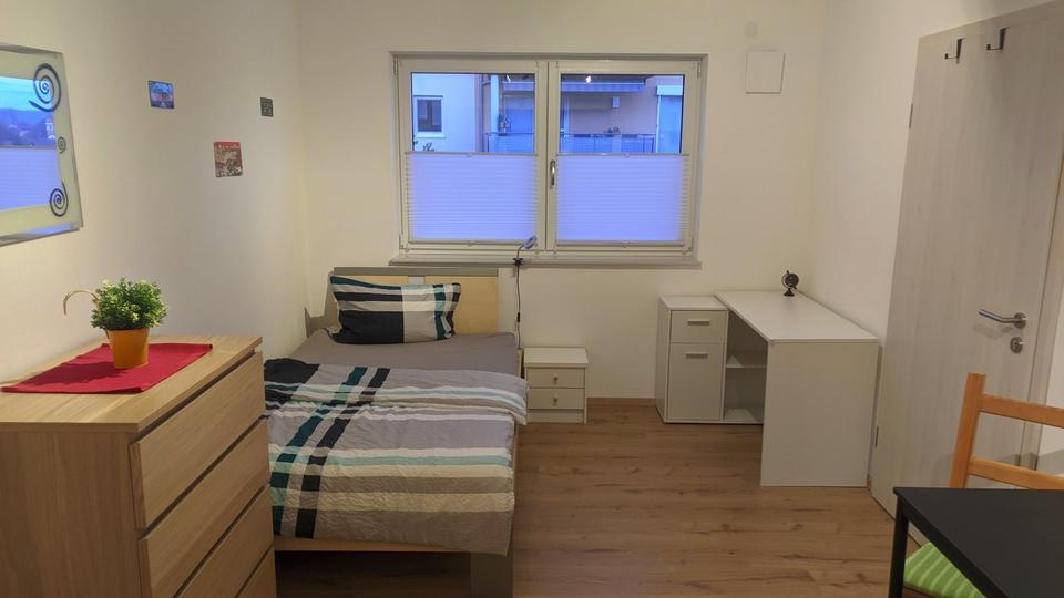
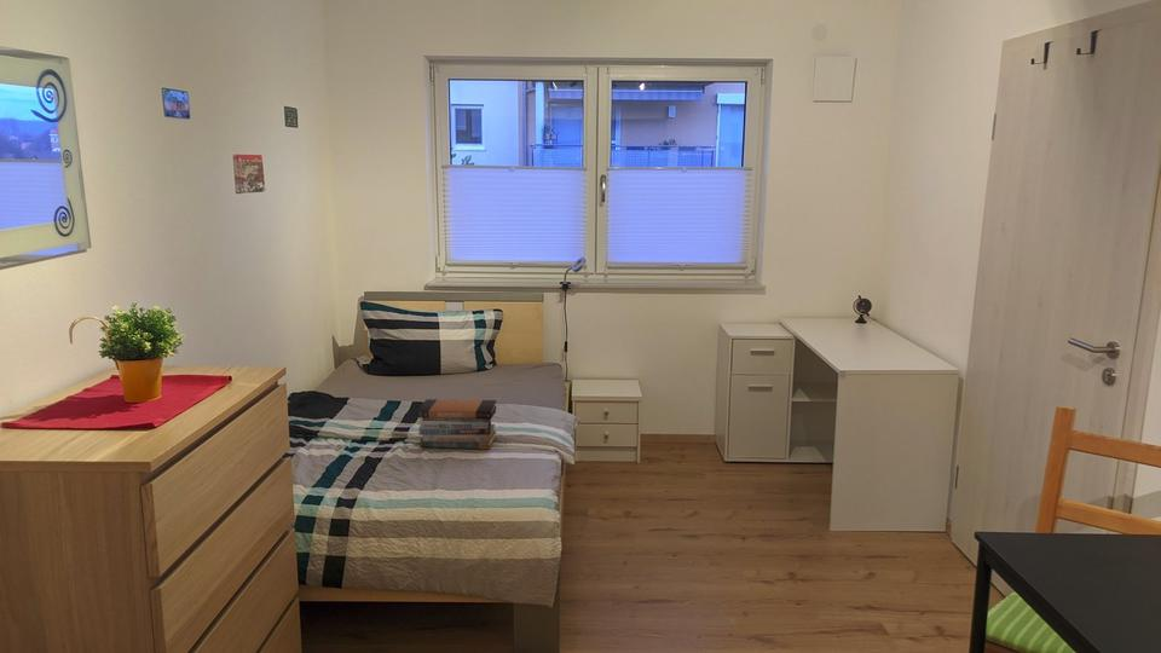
+ book stack [416,398,498,450]
